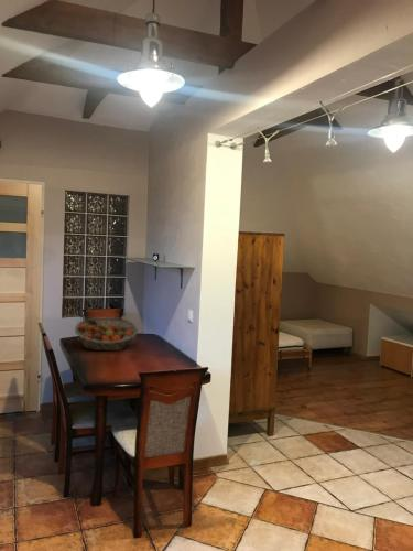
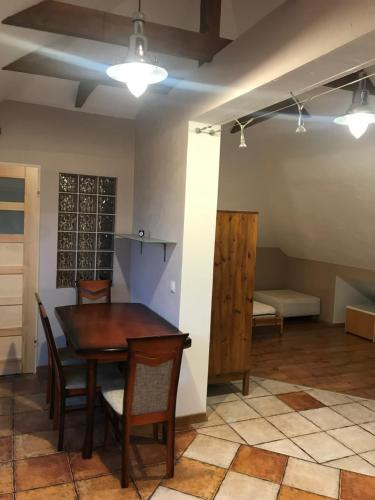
- fruit basket [74,316,139,352]
